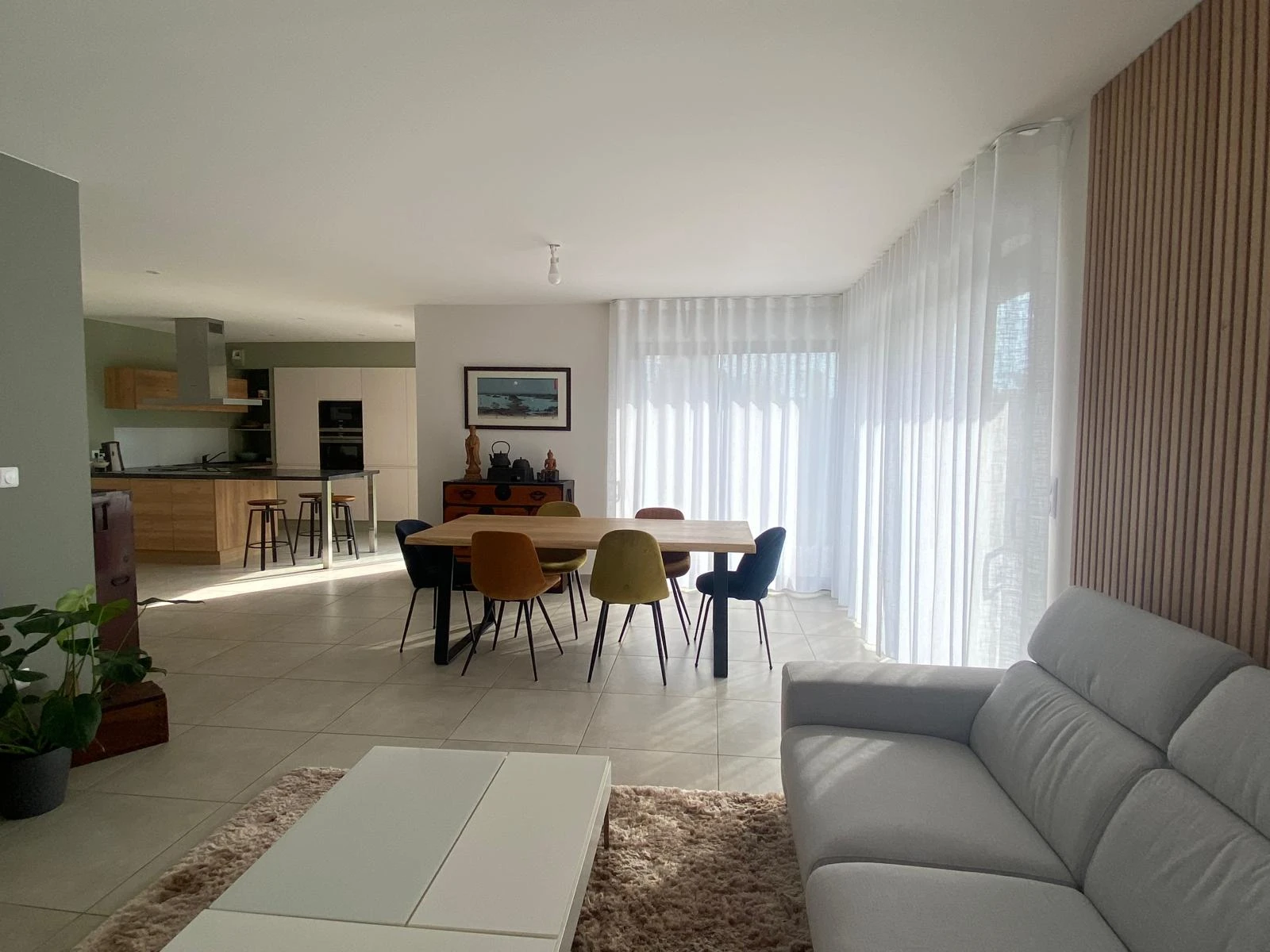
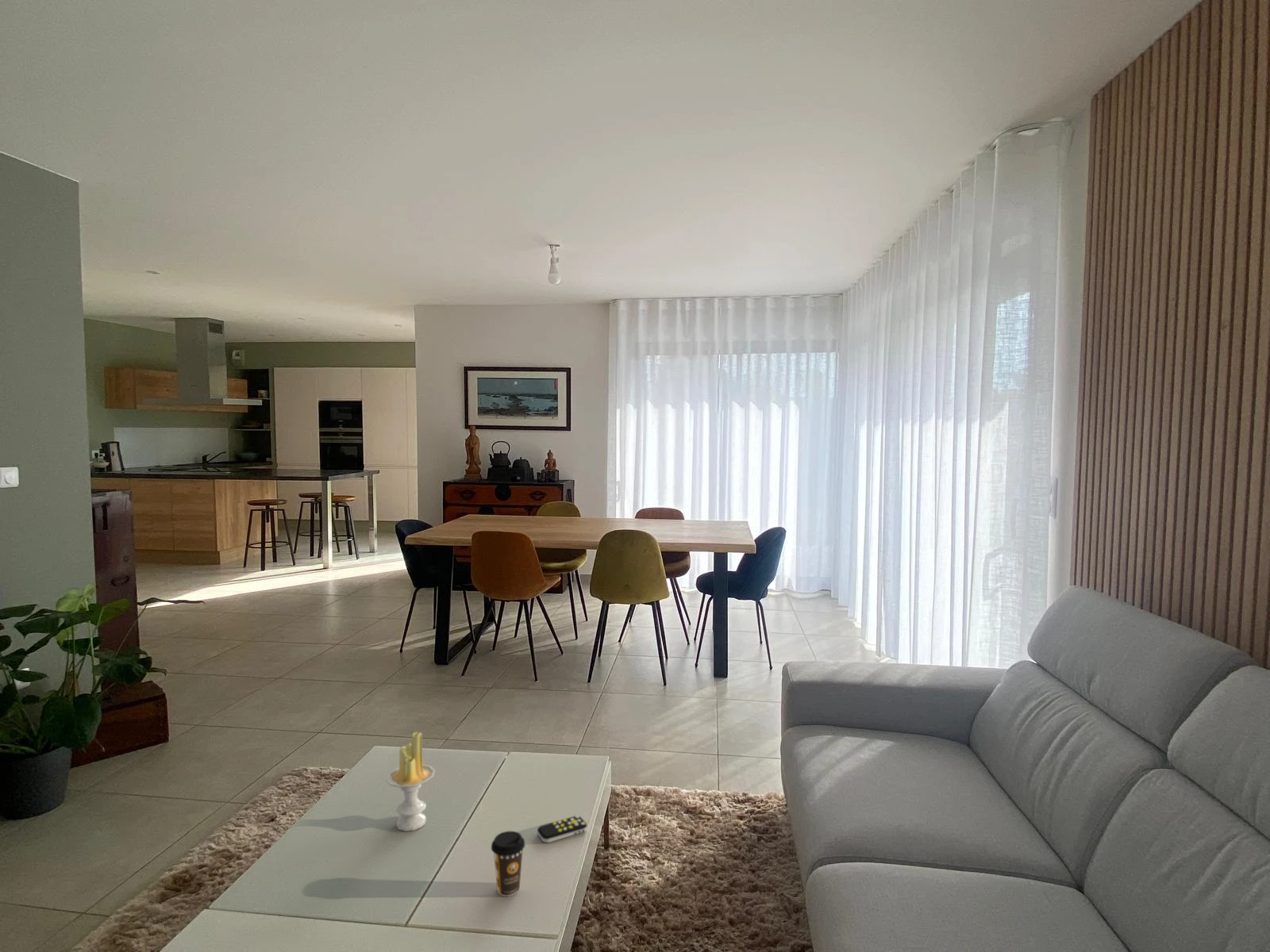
+ candle [385,731,436,832]
+ remote control [537,815,588,843]
+ coffee cup [491,831,525,897]
